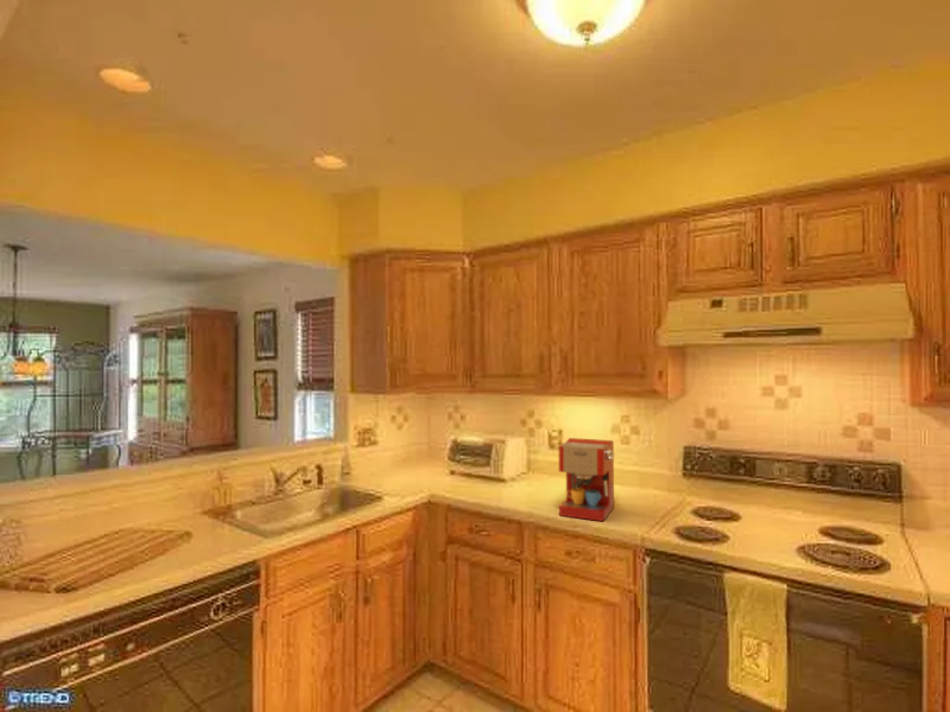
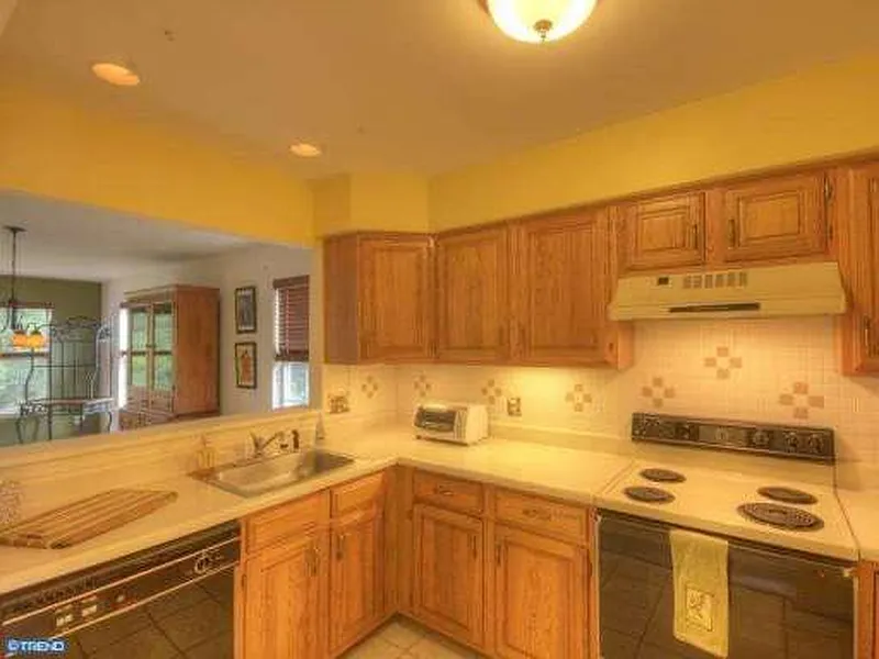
- coffee maker [557,437,615,522]
